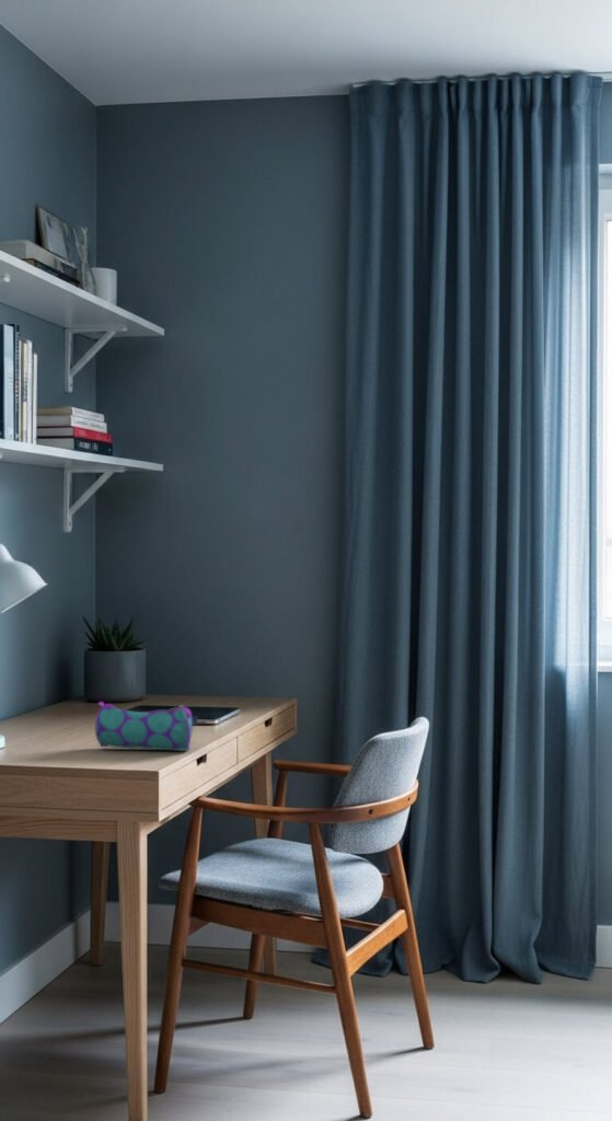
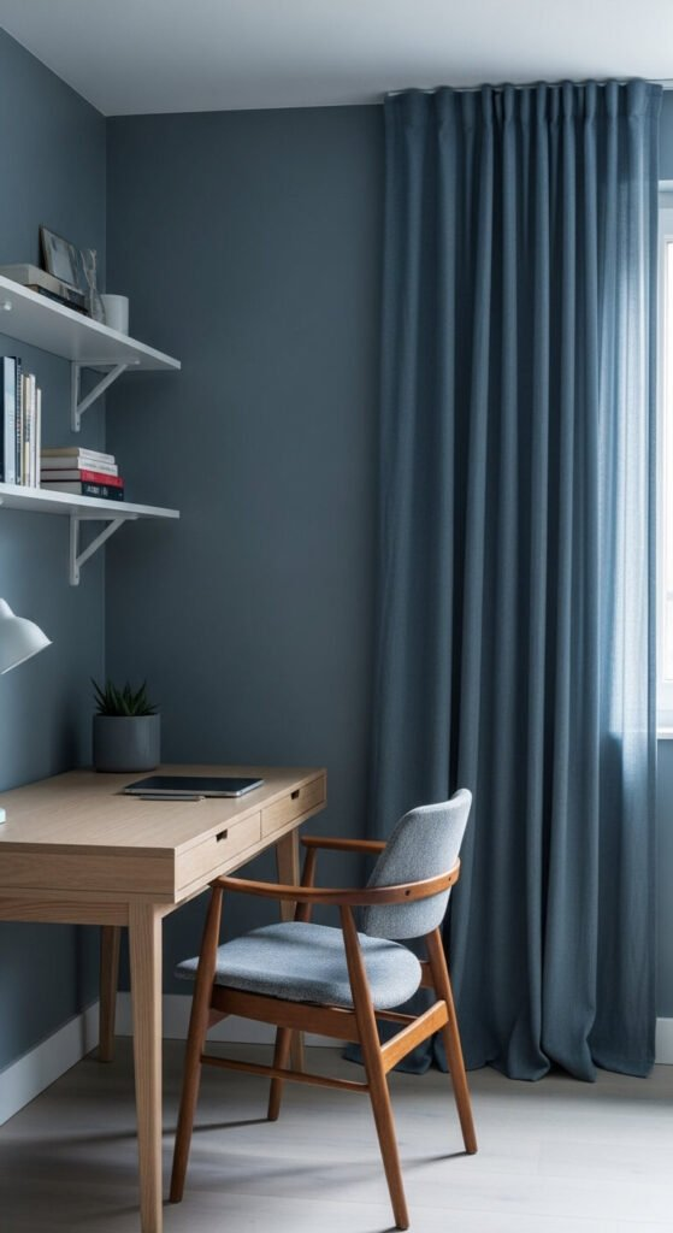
- pencil case [94,701,199,752]
